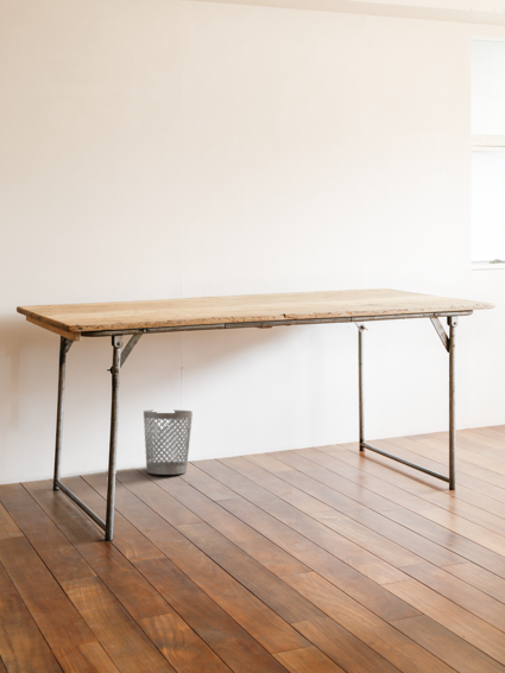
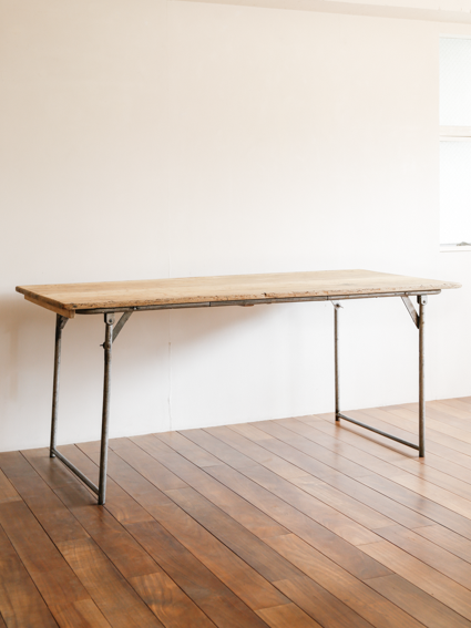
- wastebasket [143,409,194,476]
